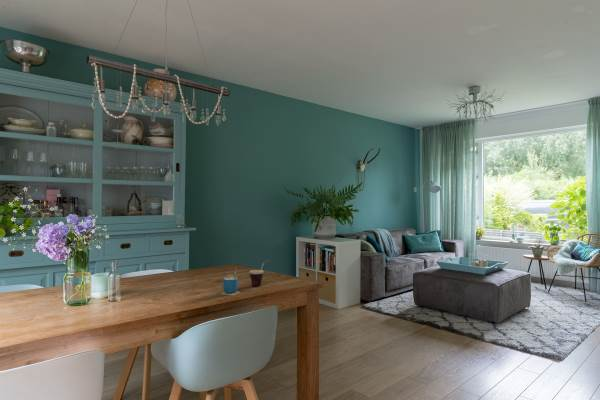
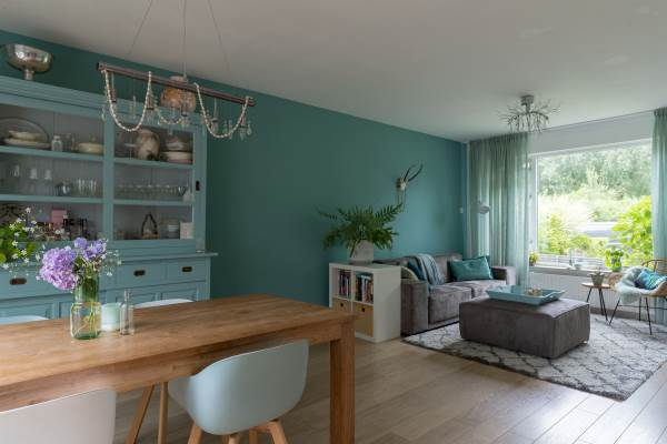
- cup [220,267,240,296]
- cup [249,259,269,287]
